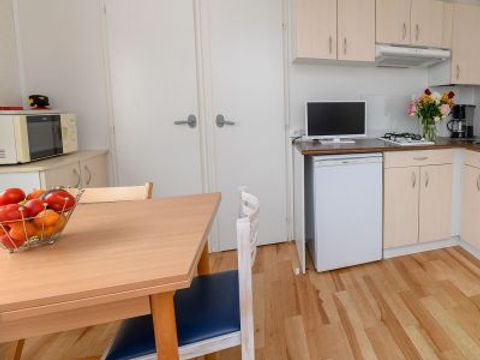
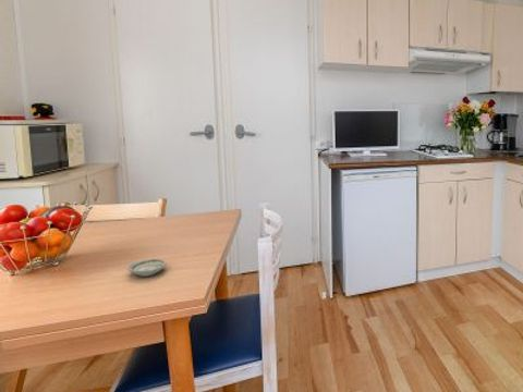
+ saucer [126,258,167,278]
